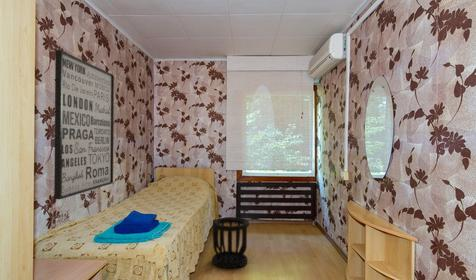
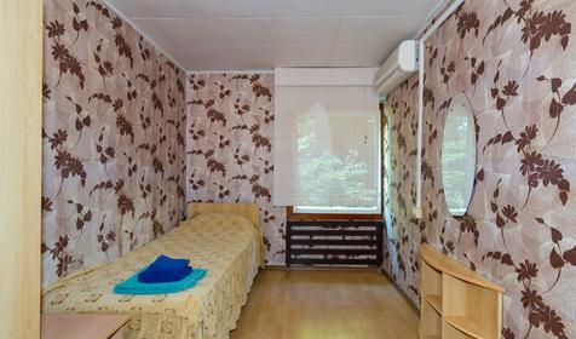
- wastebasket [211,216,250,269]
- wall art [53,49,115,200]
